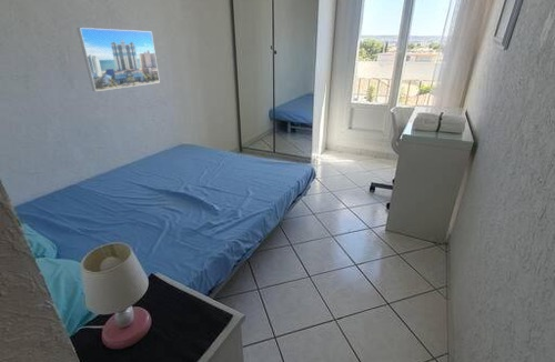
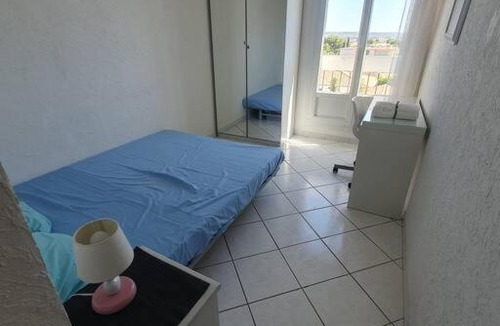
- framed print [75,27,161,92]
